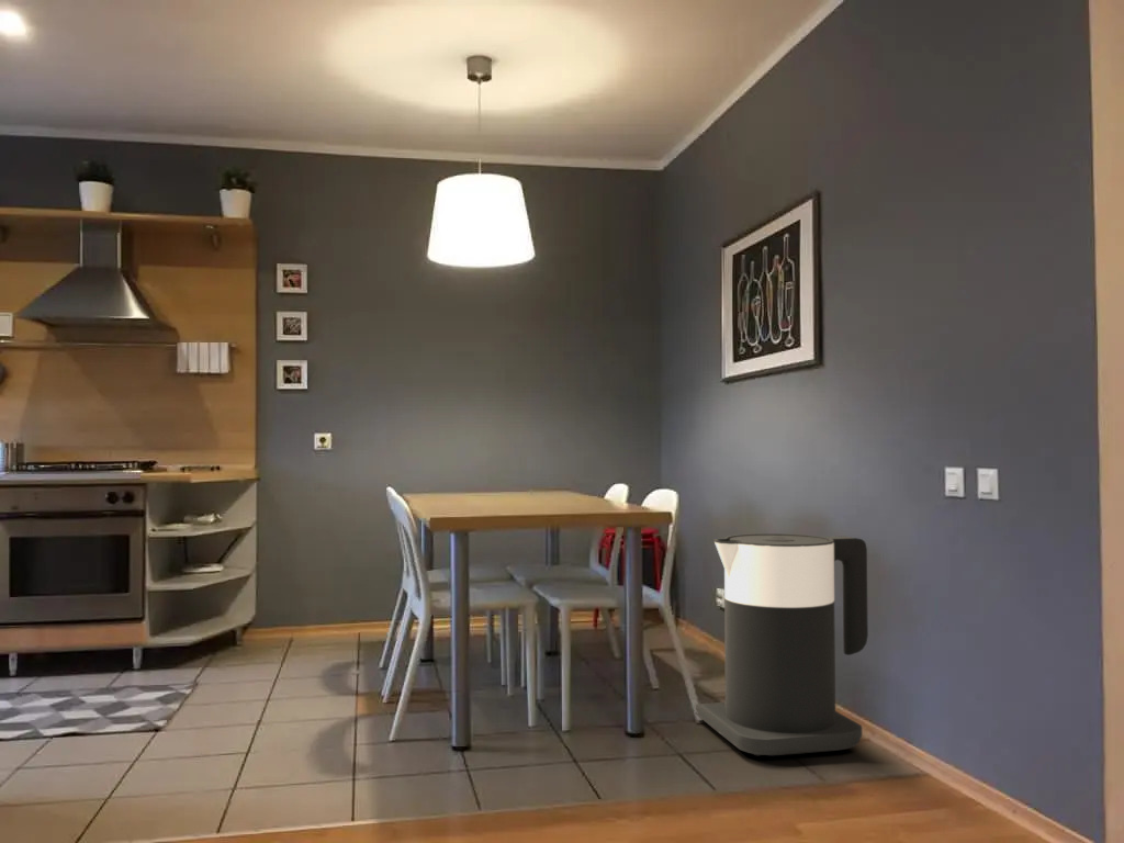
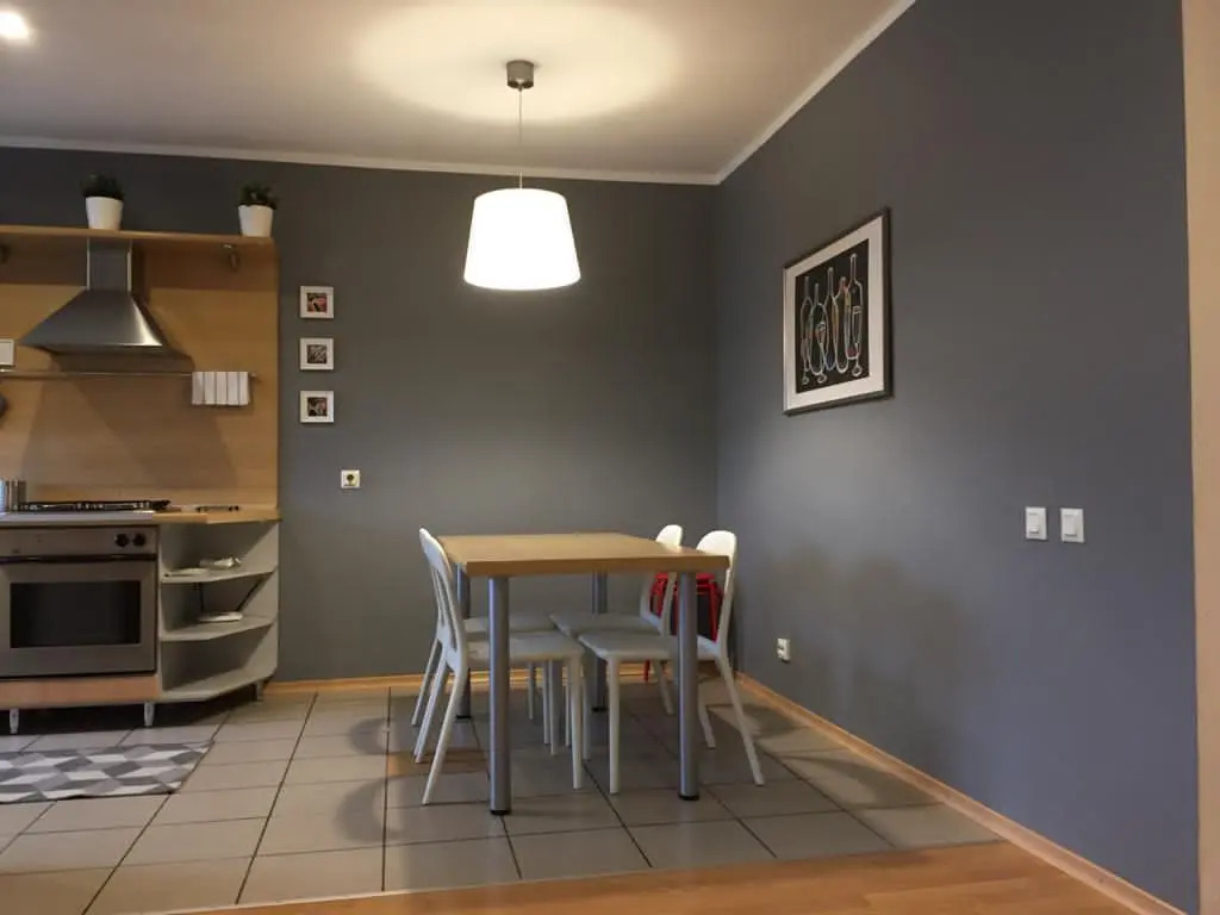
- trash can [694,532,869,757]
